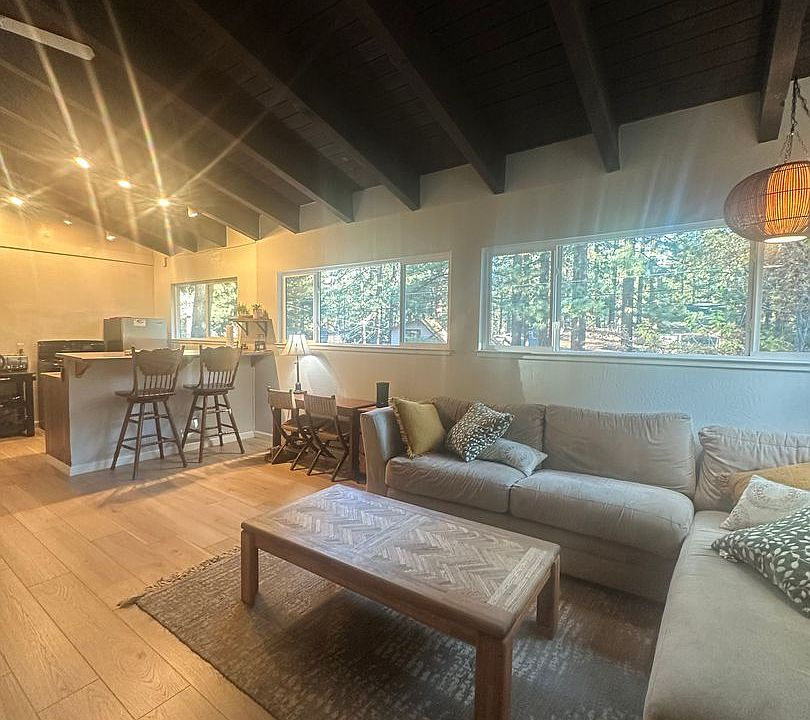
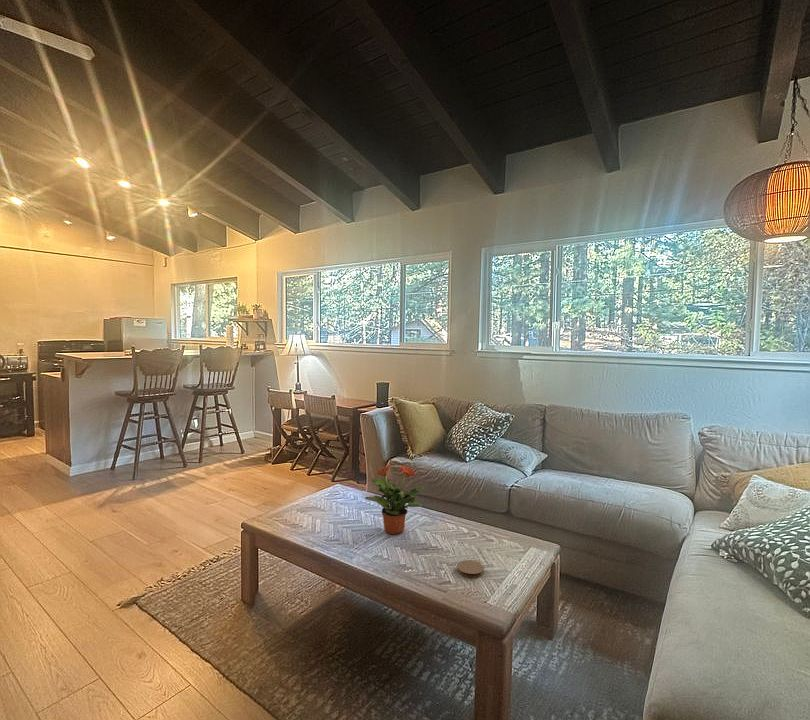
+ coaster [456,559,485,578]
+ potted plant [364,464,425,536]
